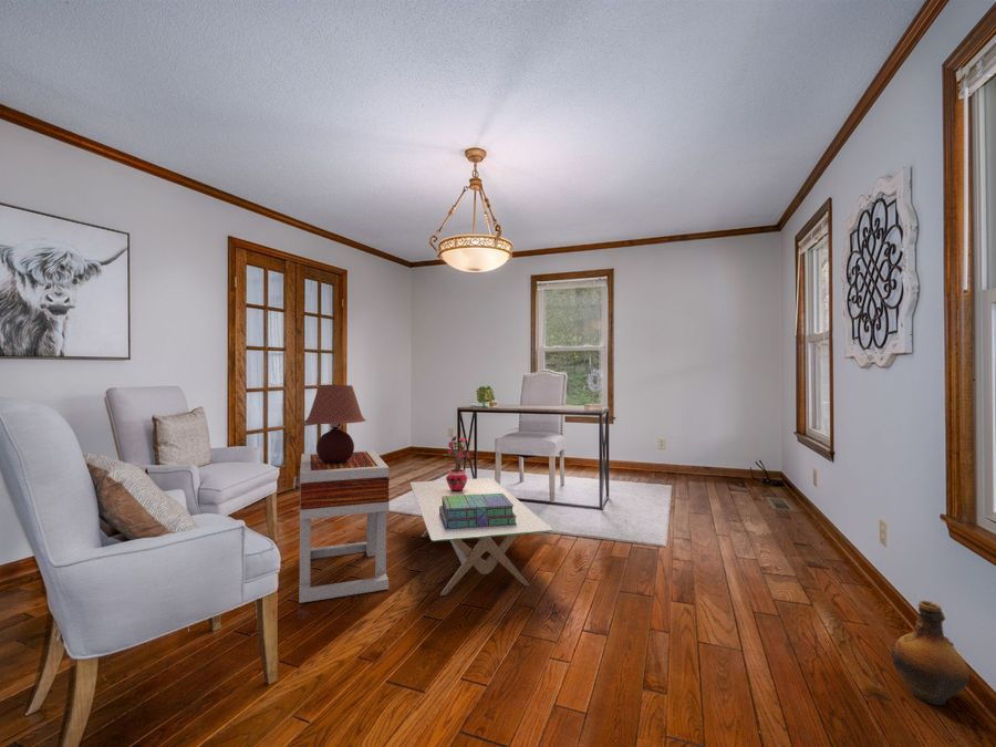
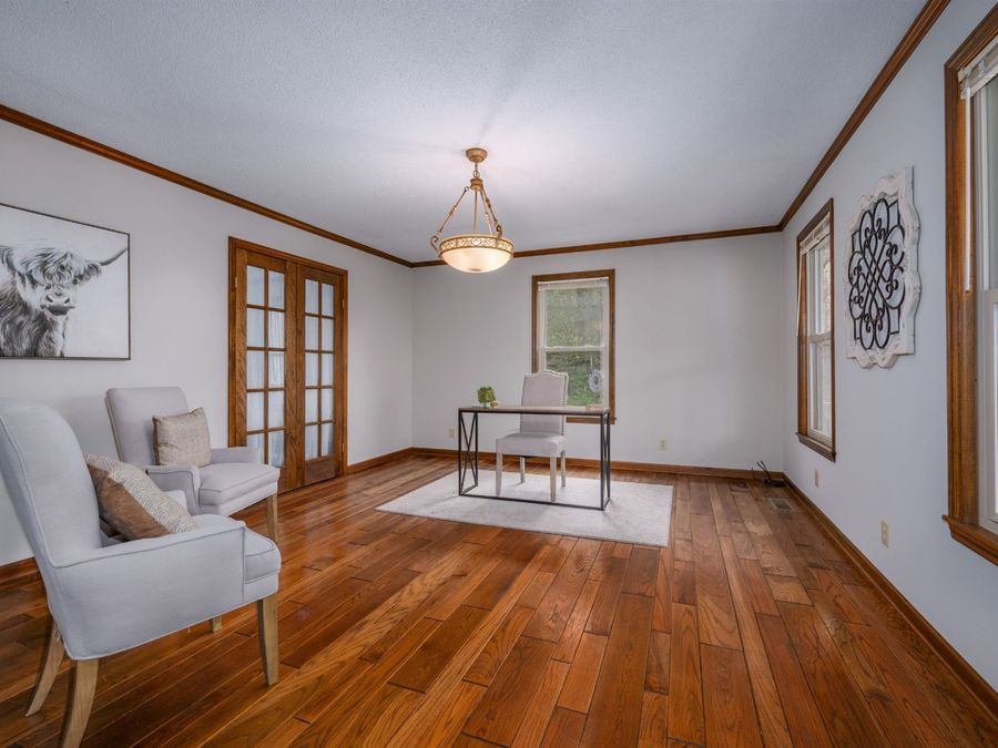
- ceramic jug [891,600,971,706]
- side table [292,449,391,604]
- table lamp [303,384,367,463]
- coffee table [409,477,554,596]
- potted plant [443,435,471,491]
- stack of books [439,494,517,529]
